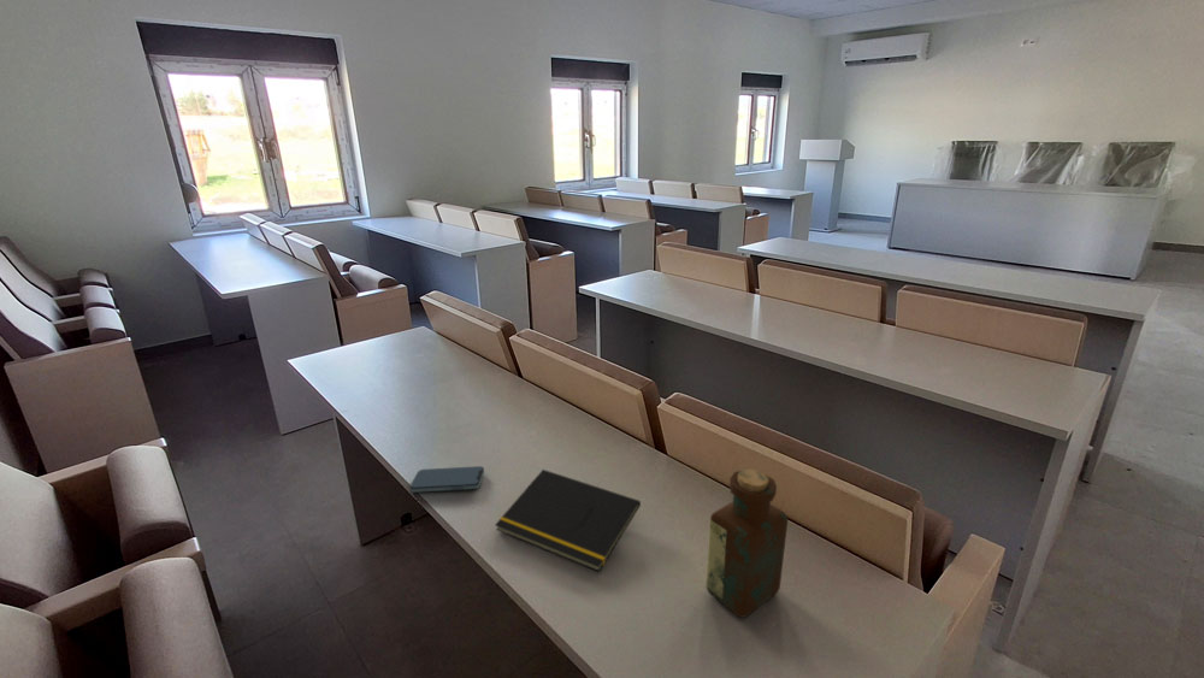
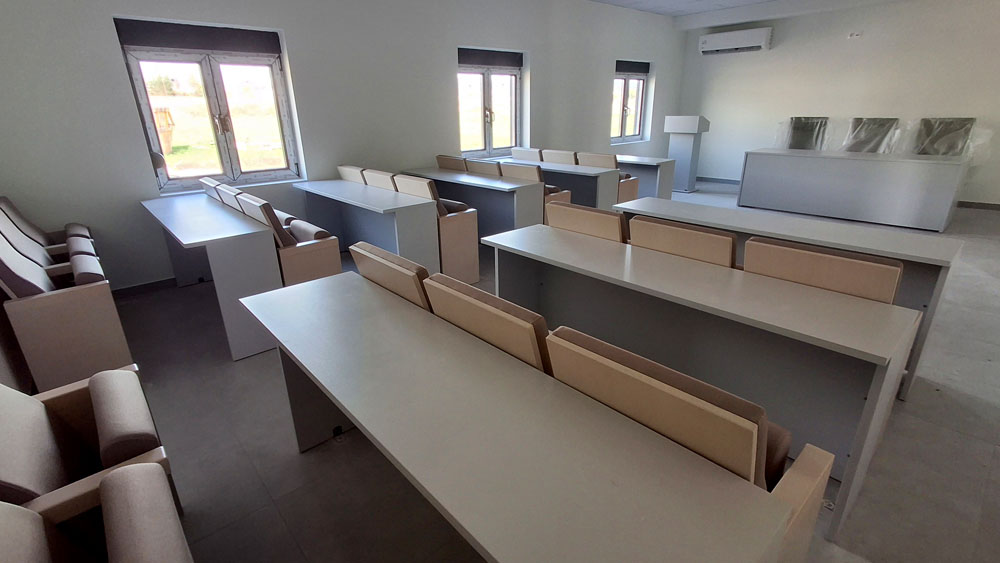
- notepad [494,468,642,573]
- bottle [706,467,789,619]
- smartphone [408,465,485,494]
